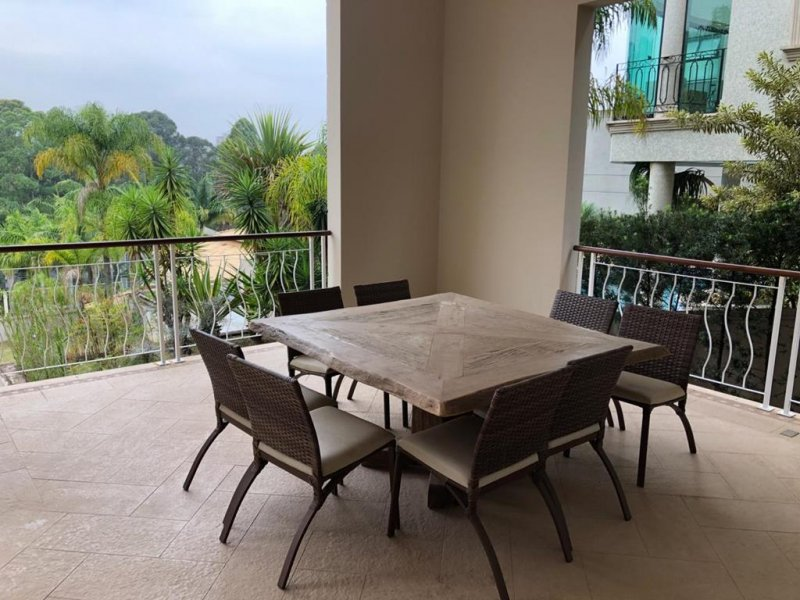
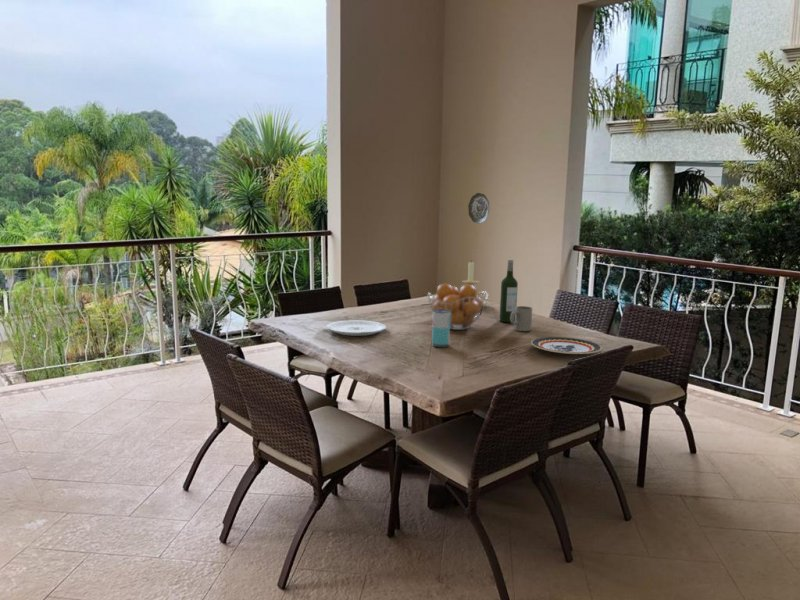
+ plate [530,336,603,355]
+ wine bottle [498,259,519,323]
+ candle holder [461,259,490,306]
+ plate [326,319,387,337]
+ decorative plate [467,192,490,224]
+ fruit basket [427,283,489,331]
+ beverage can [431,309,451,348]
+ mug [510,305,533,332]
